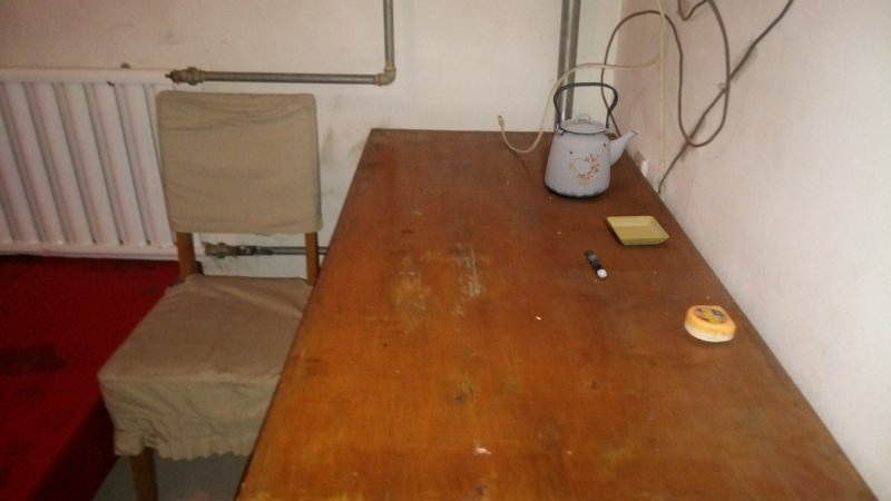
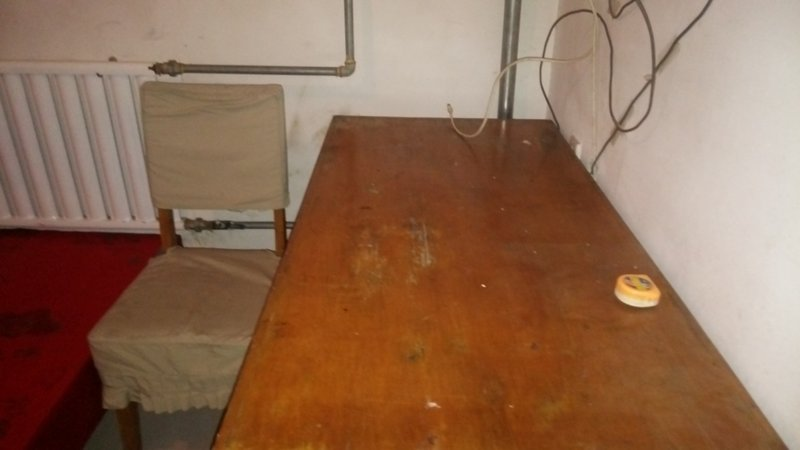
- kettle [544,81,639,199]
- pepper shaker [585,248,608,278]
- saucer [606,215,669,246]
